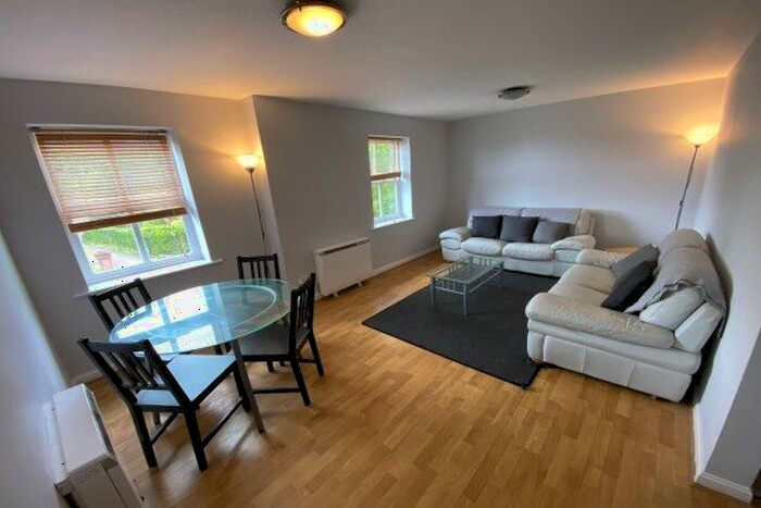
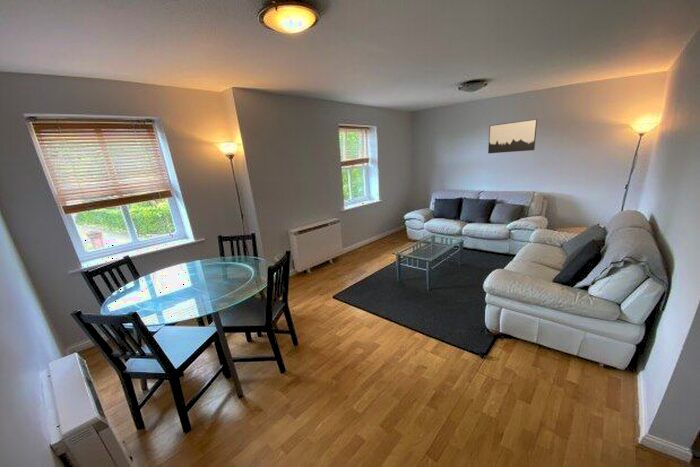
+ wall art [487,118,538,154]
